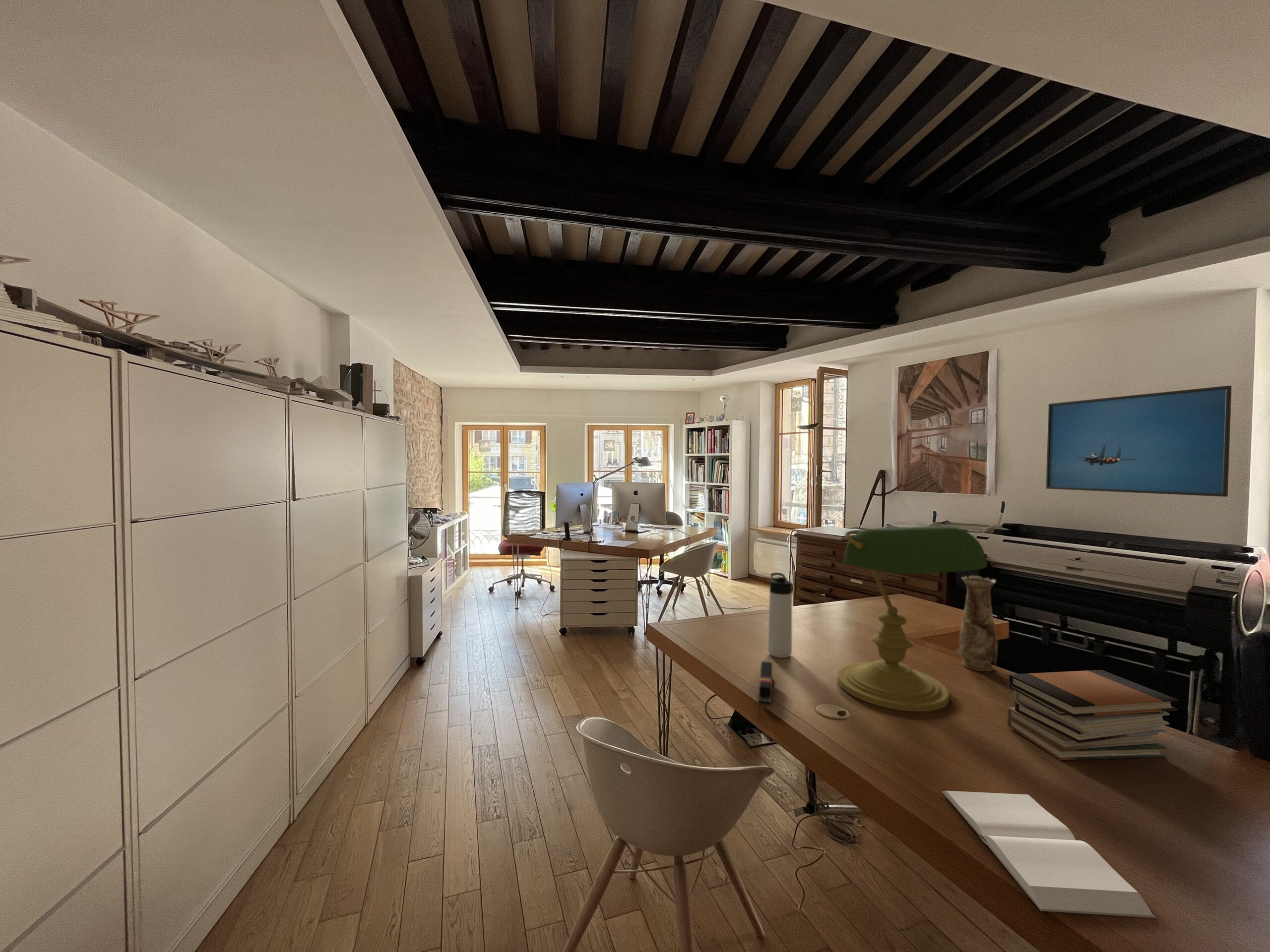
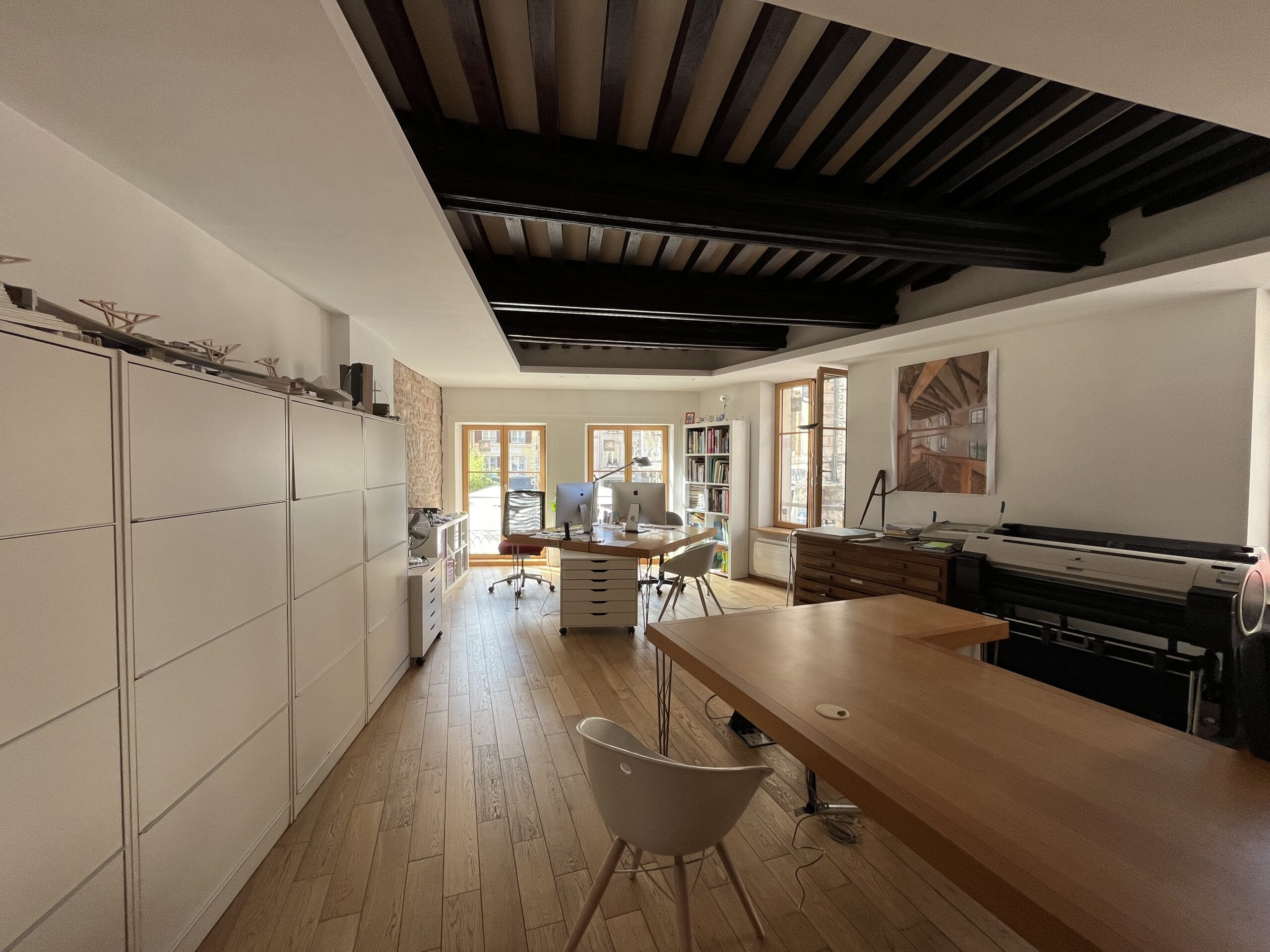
- vase [959,575,997,672]
- desk lamp [837,526,988,712]
- book stack [1007,669,1179,761]
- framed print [1045,385,1232,497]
- book [941,790,1157,919]
- thermos bottle [767,572,792,658]
- stapler [758,661,773,704]
